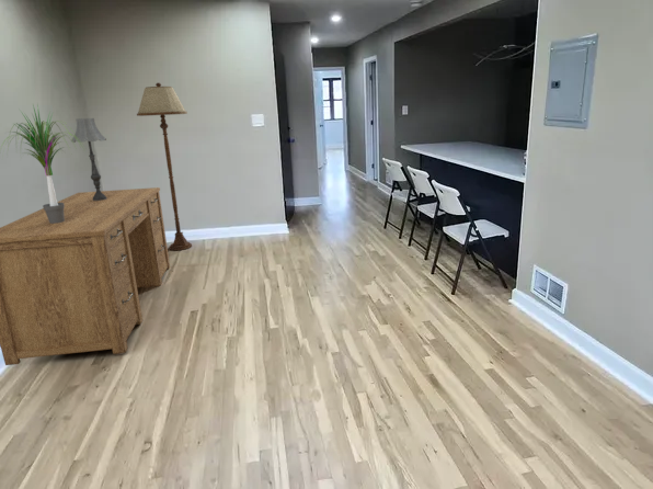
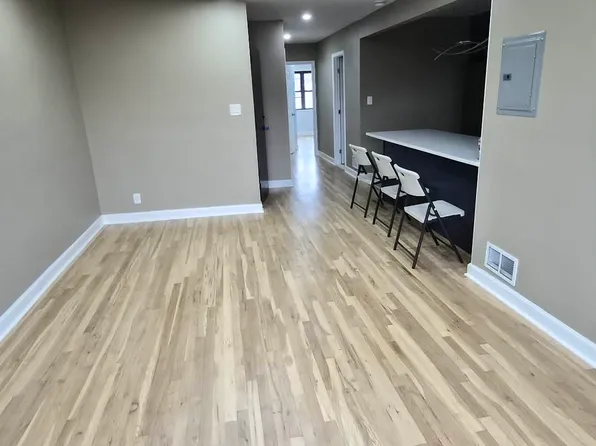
- floor lamp [136,82,193,251]
- potted plant [0,103,85,224]
- desk [0,186,171,366]
- table lamp [70,117,107,201]
